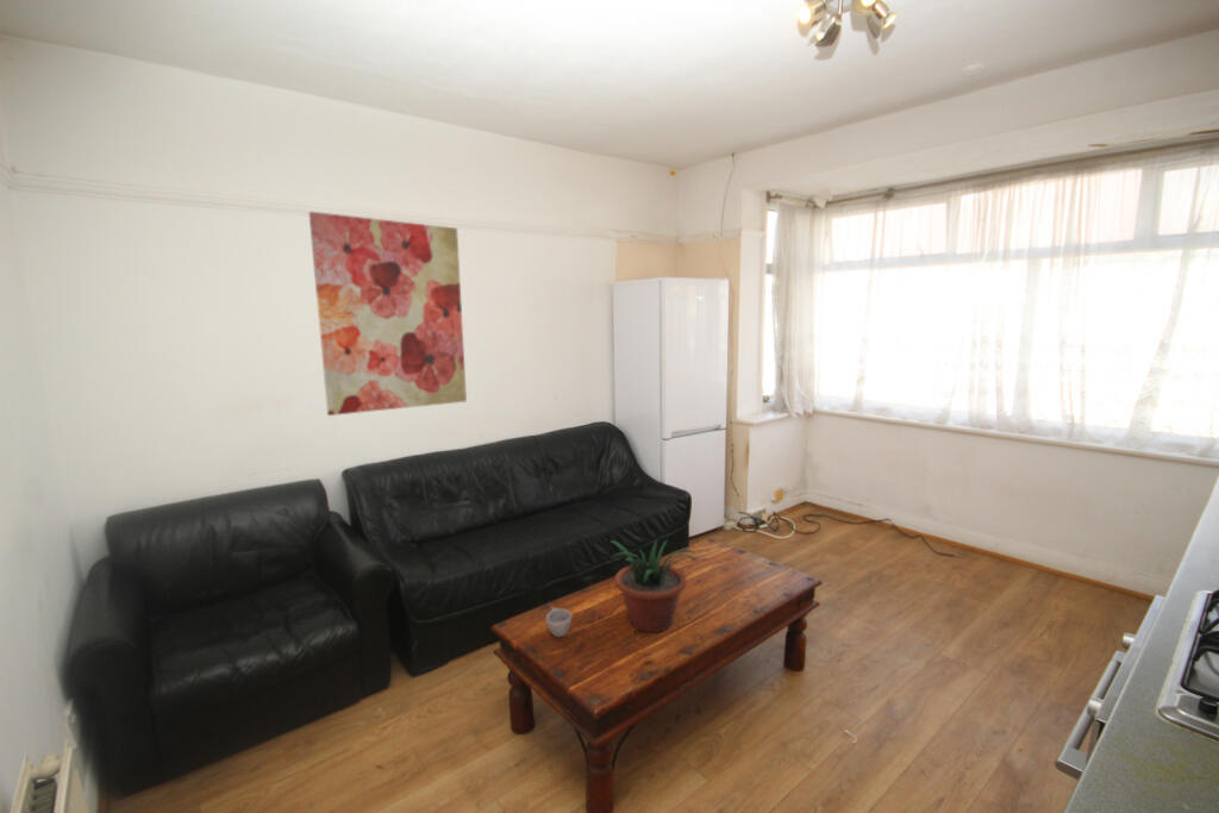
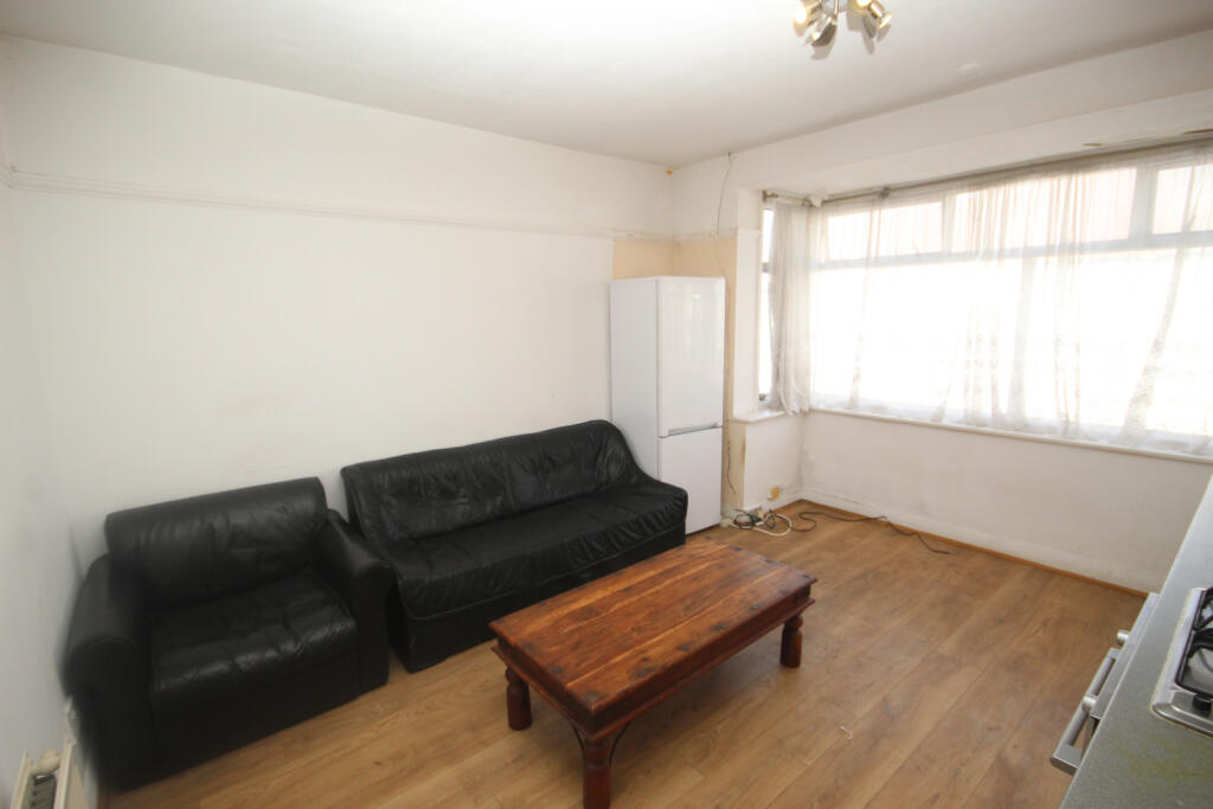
- cup [545,607,574,638]
- potted plant [608,539,698,633]
- wall art [308,211,468,417]
